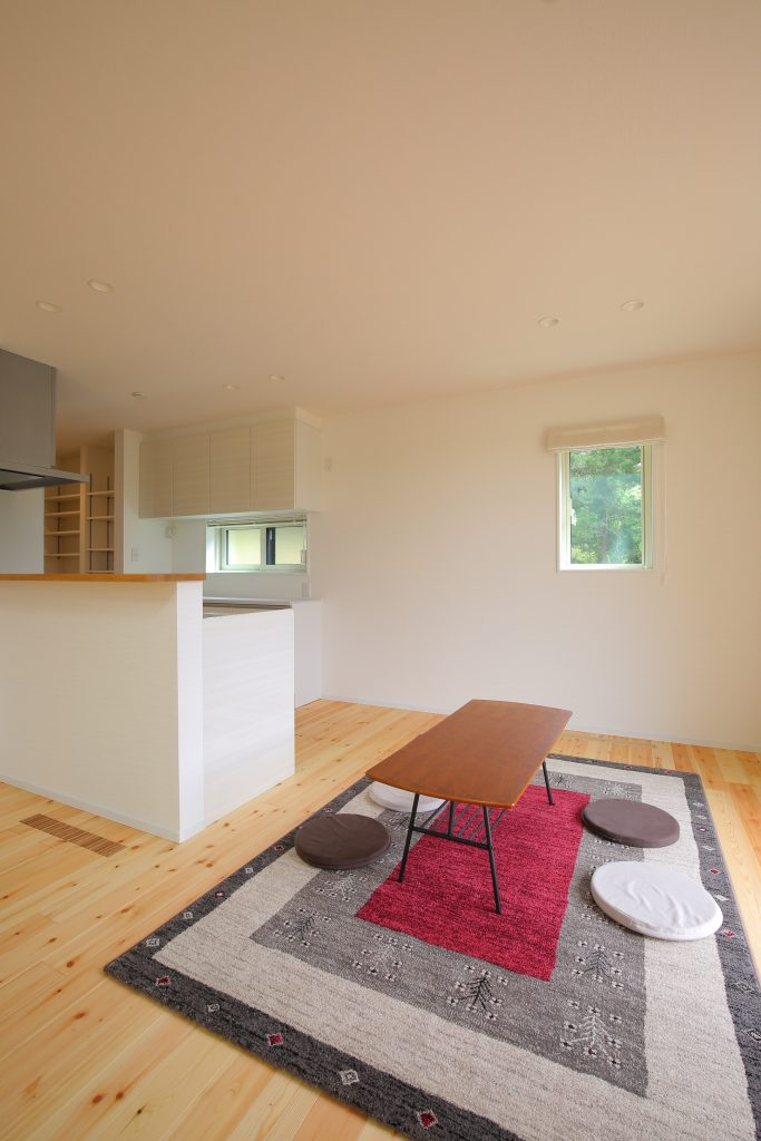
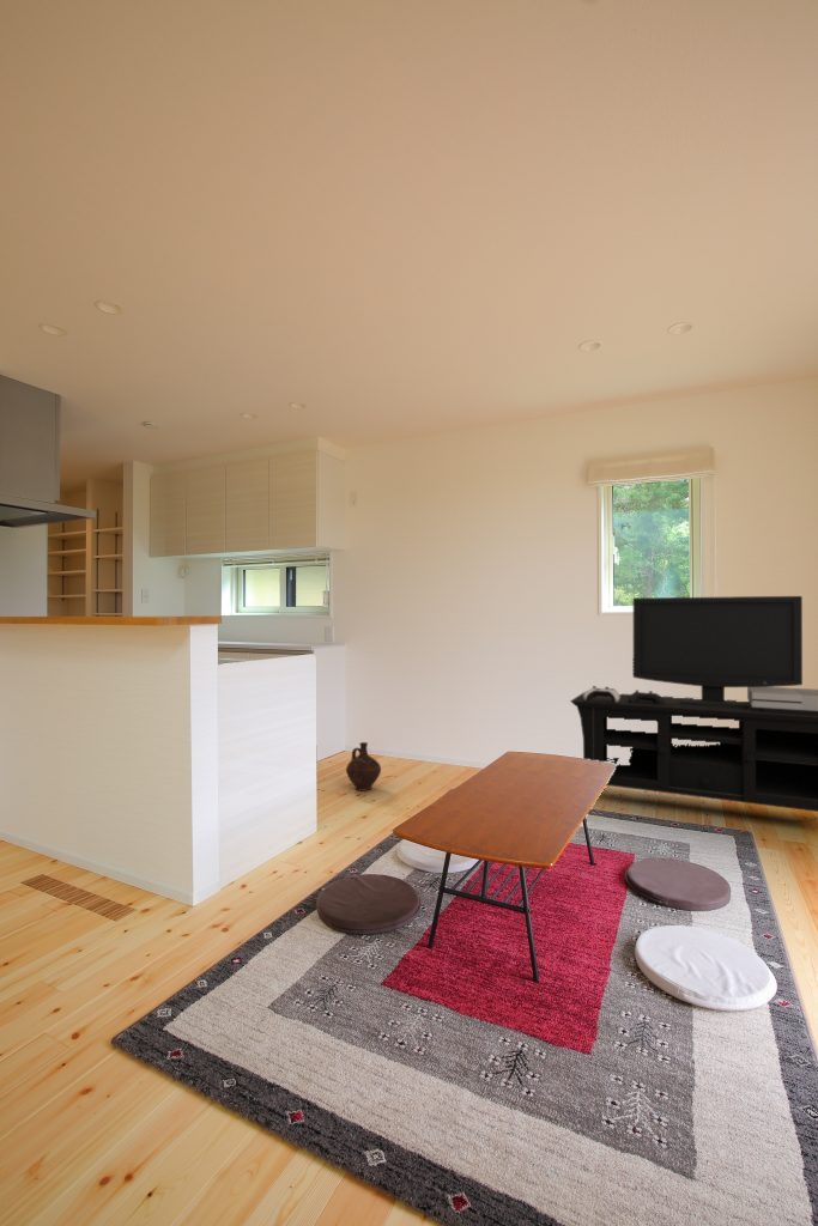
+ ceramic jug [345,741,382,793]
+ media console [569,595,818,813]
